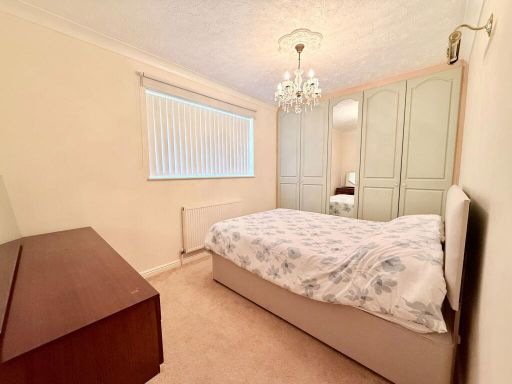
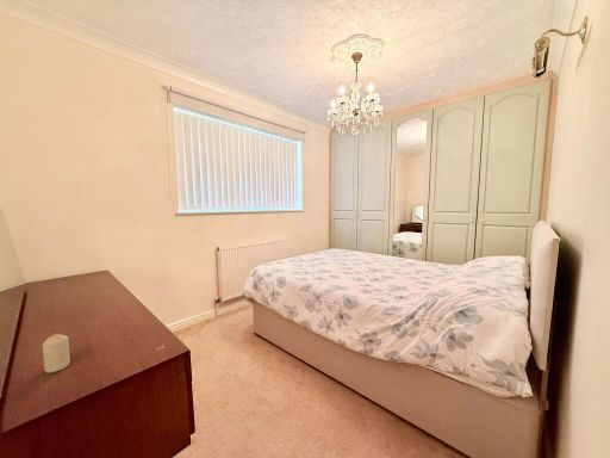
+ candle [42,333,71,373]
